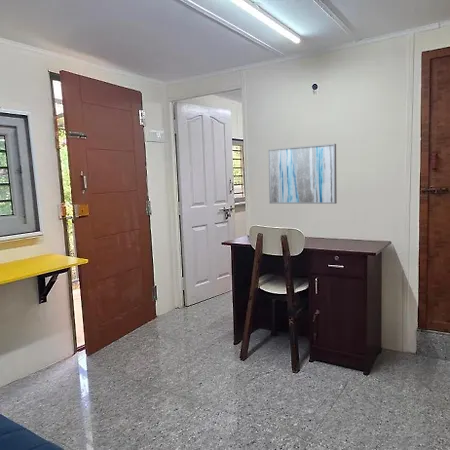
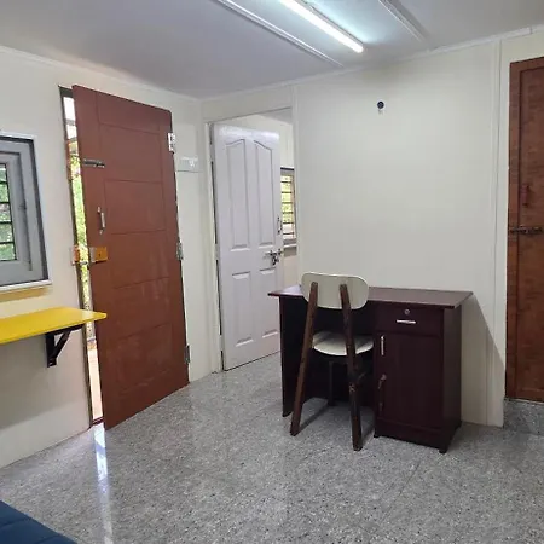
- wall art [267,143,338,205]
